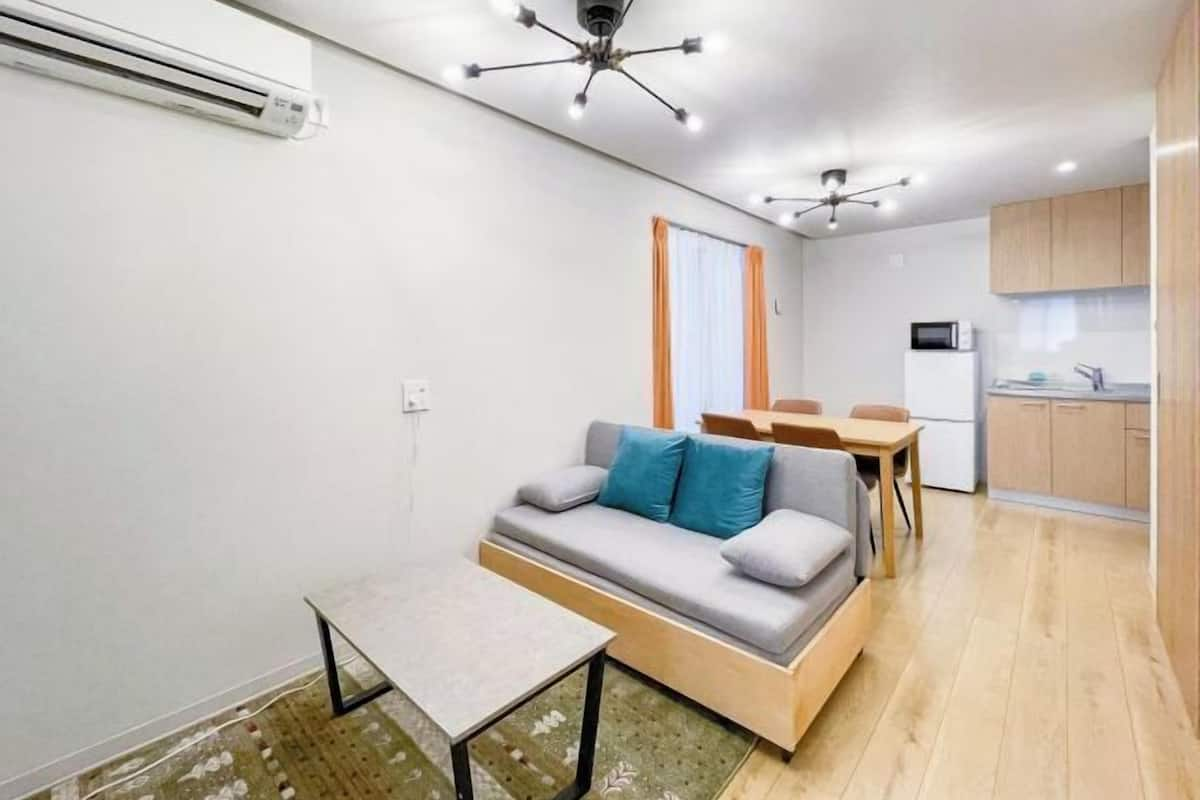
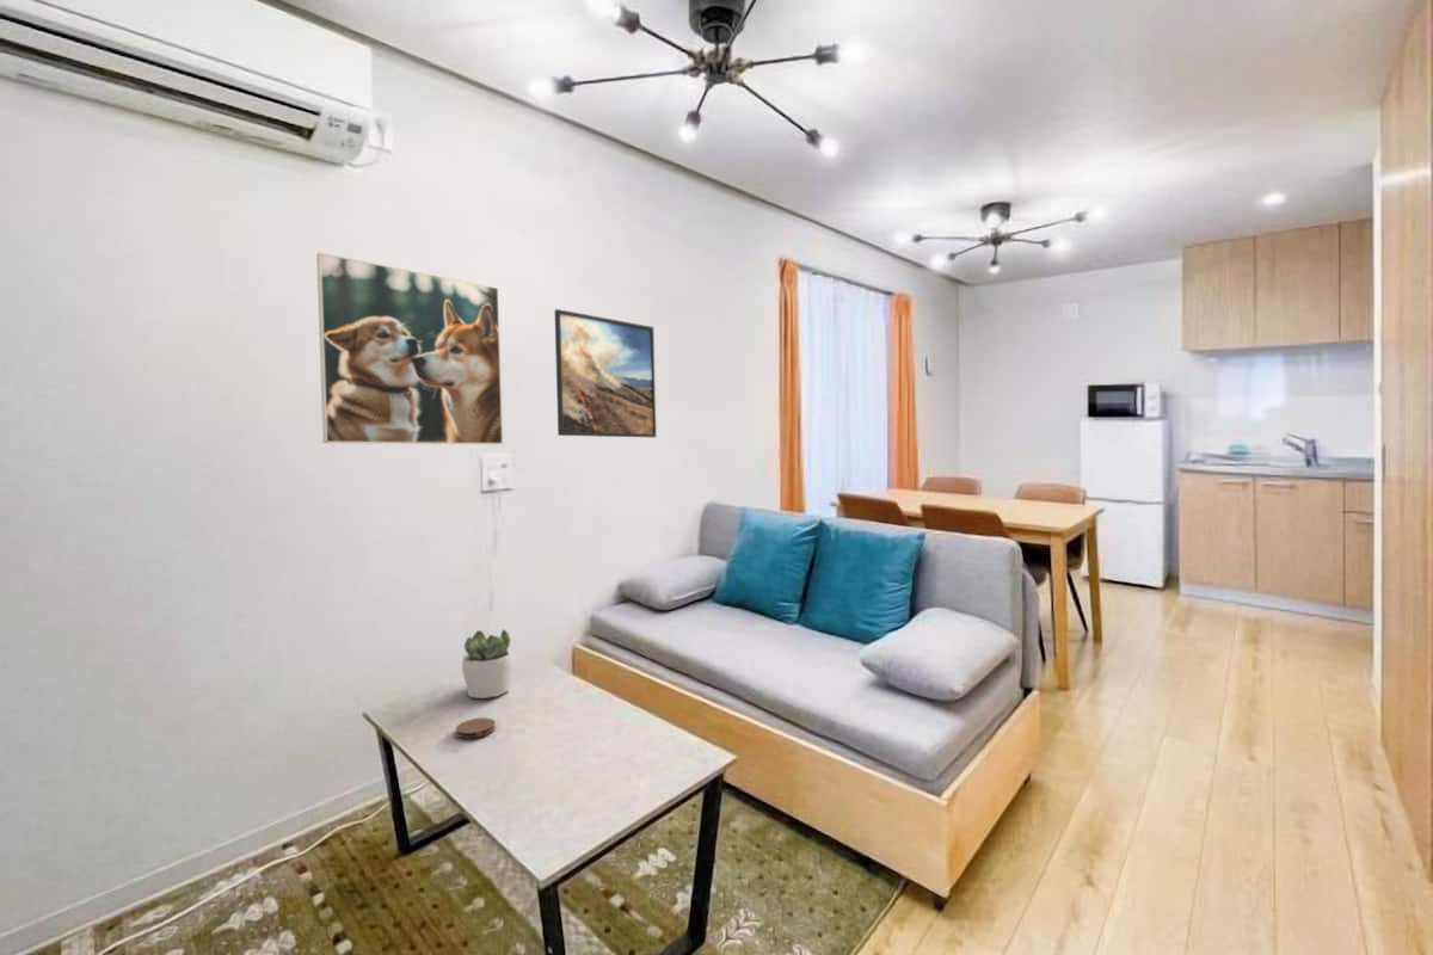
+ succulent plant [461,628,516,700]
+ coaster [455,716,497,739]
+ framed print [553,308,658,438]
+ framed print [315,251,504,445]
